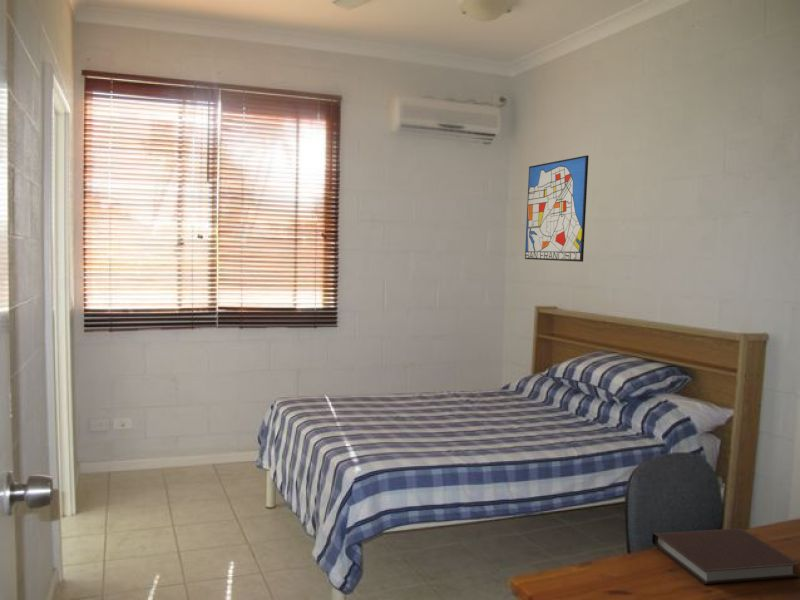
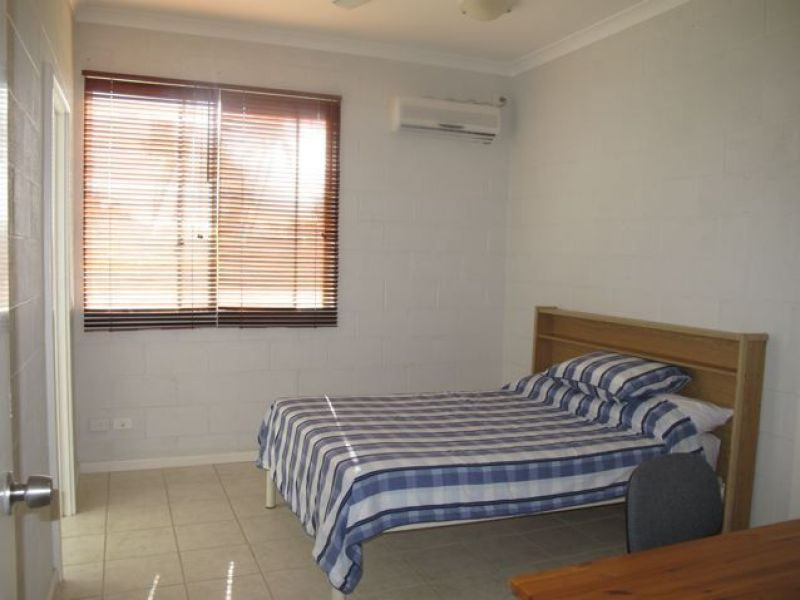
- wall art [524,154,590,263]
- notebook [651,527,800,585]
